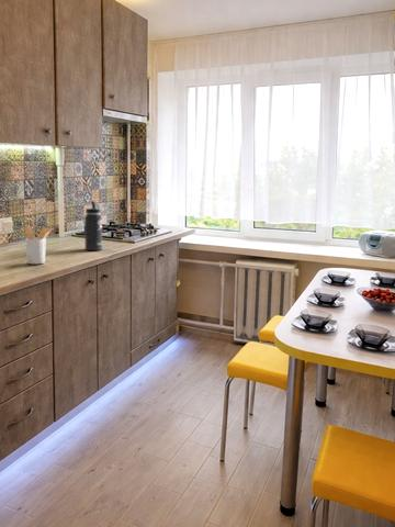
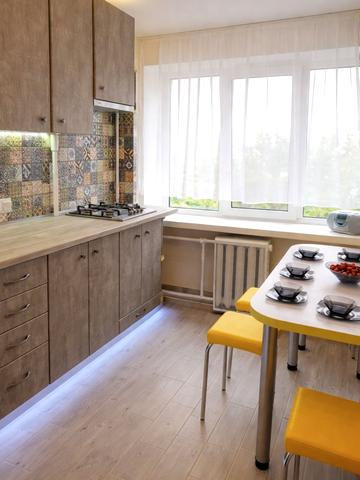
- thermos bottle [83,200,103,251]
- utensil holder [23,225,53,265]
